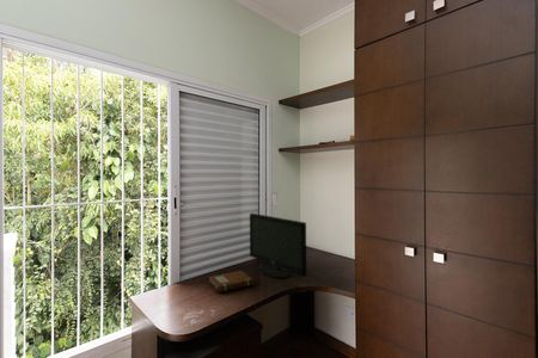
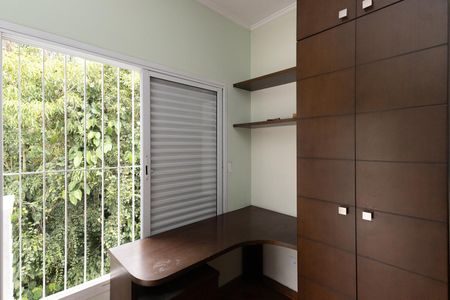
- notebook [208,270,255,294]
- monitor [249,212,307,279]
